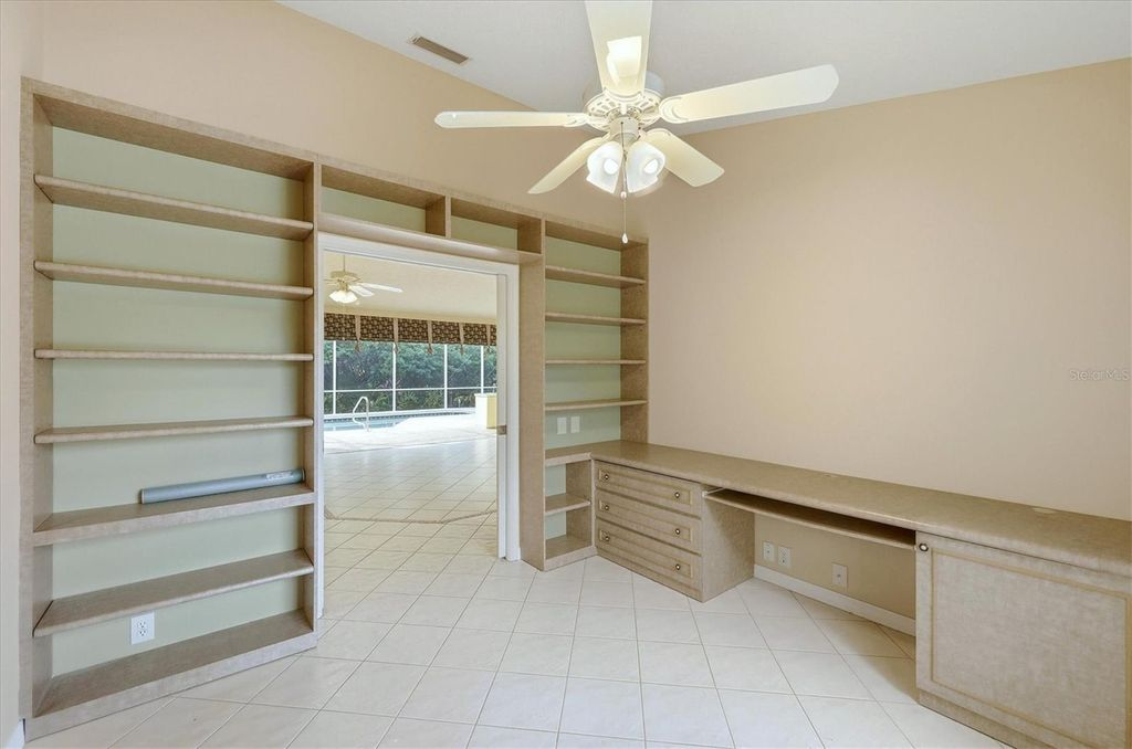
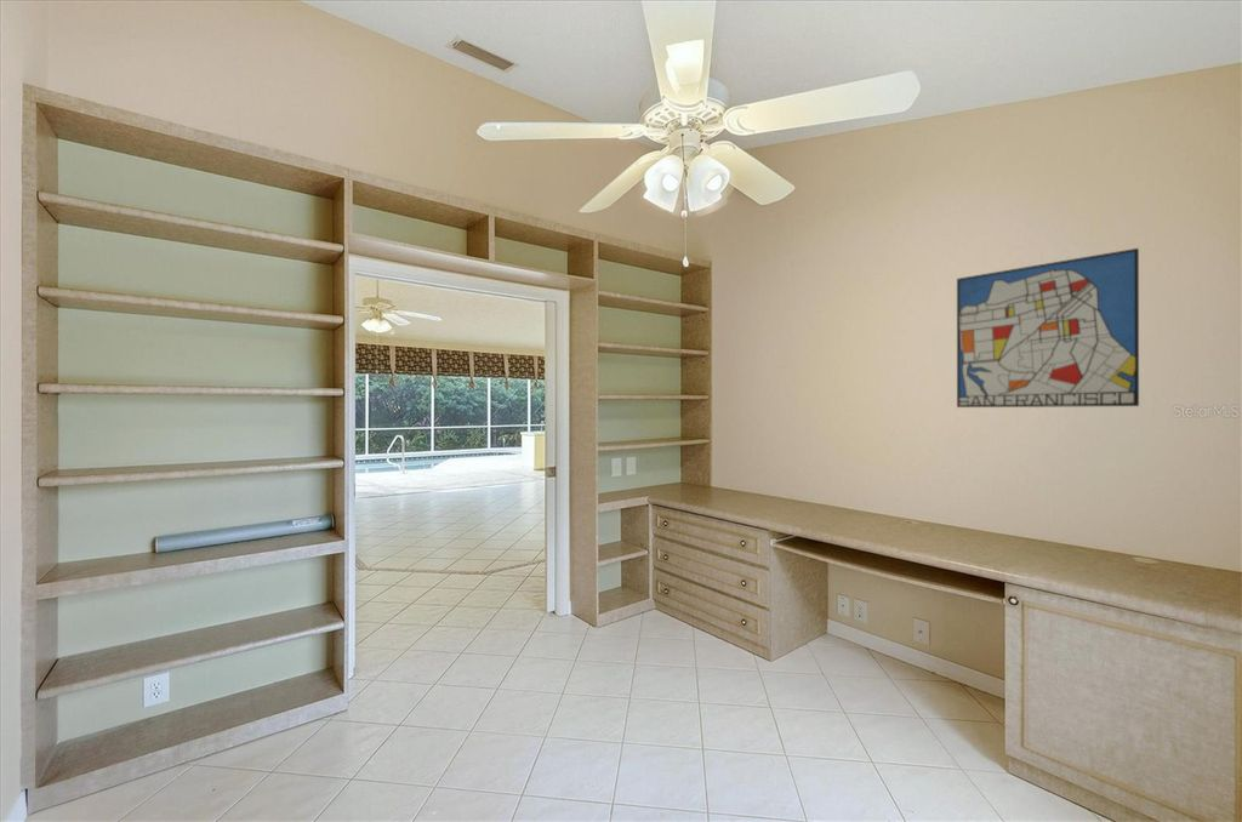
+ wall art [956,247,1140,409]
